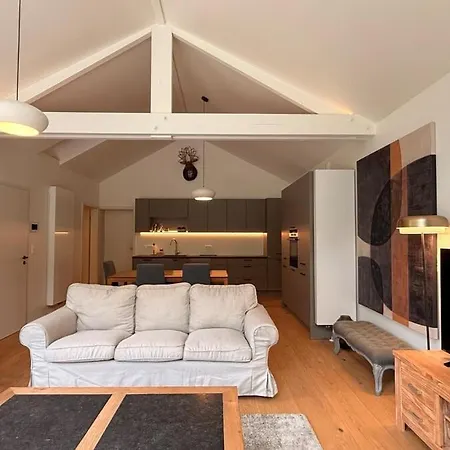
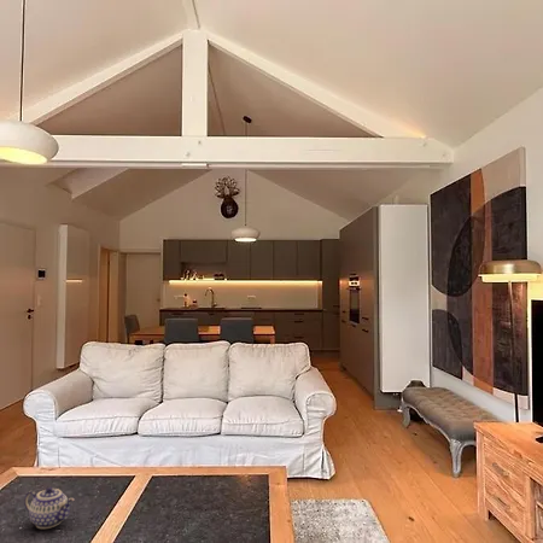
+ teapot [23,485,76,530]
